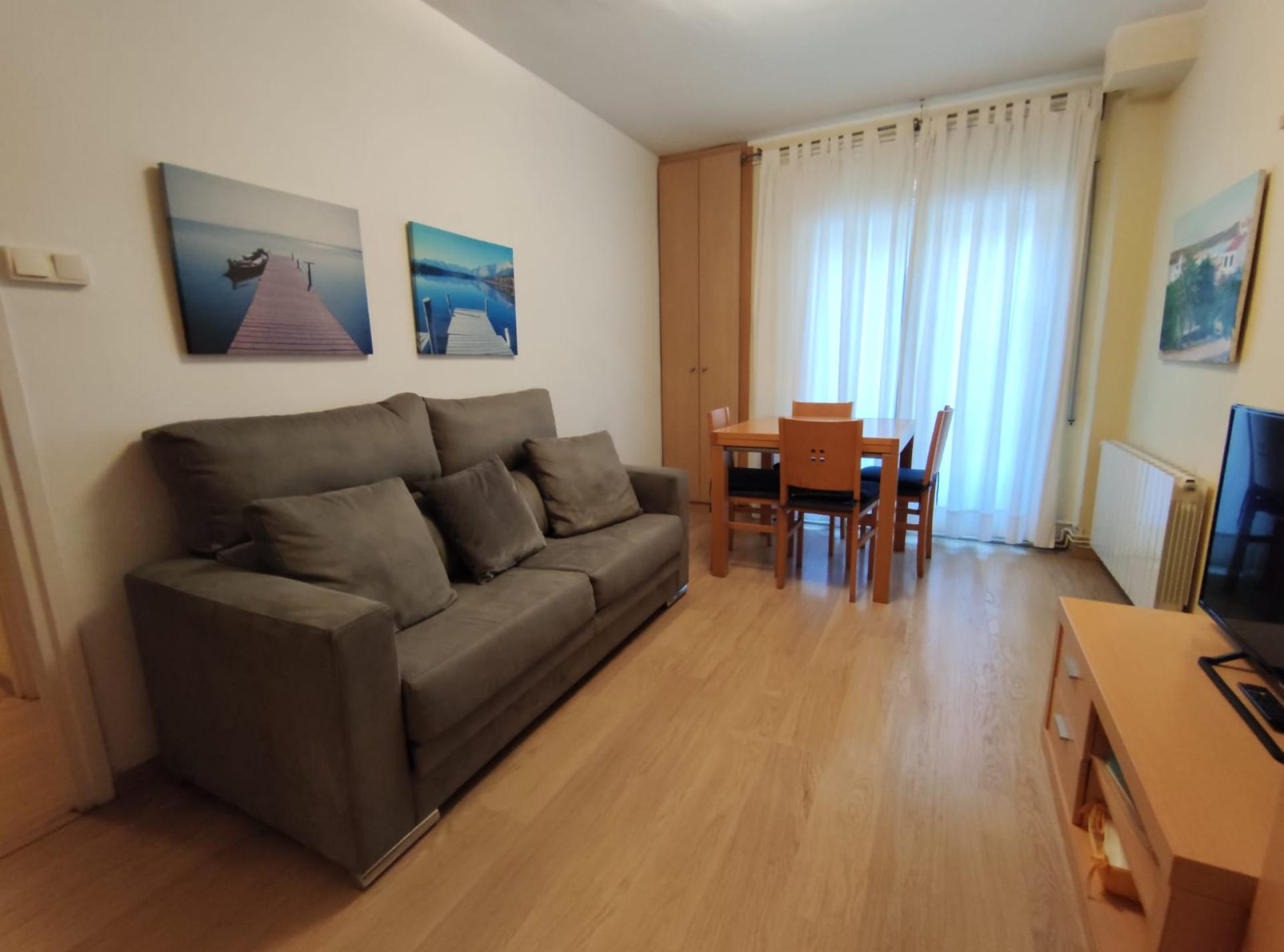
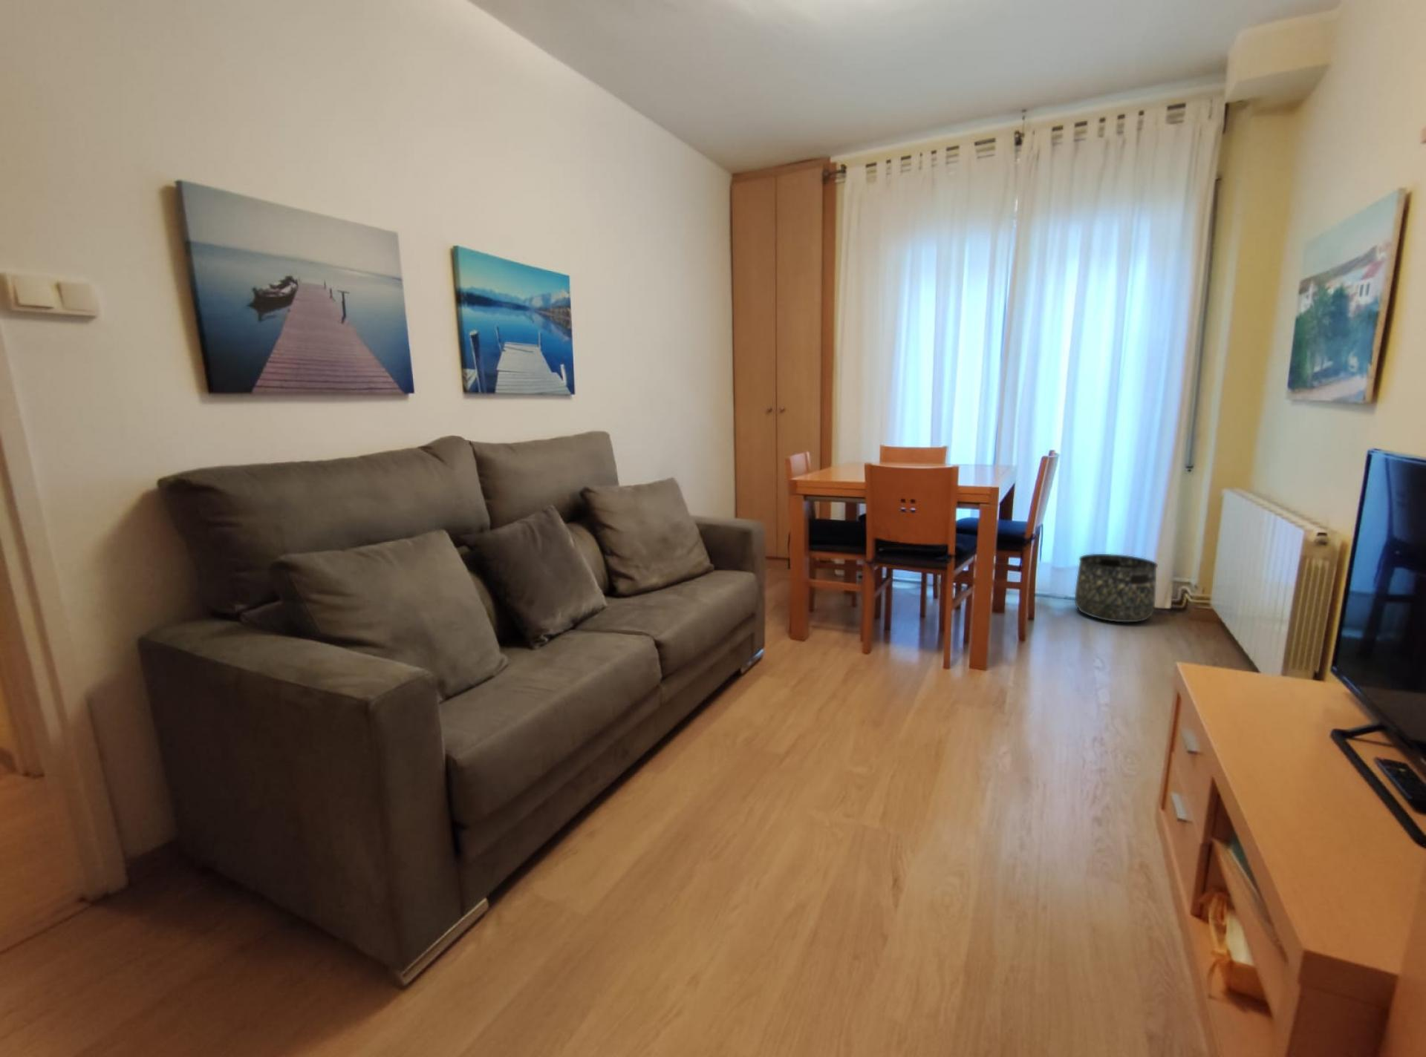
+ basket [1074,553,1158,624]
